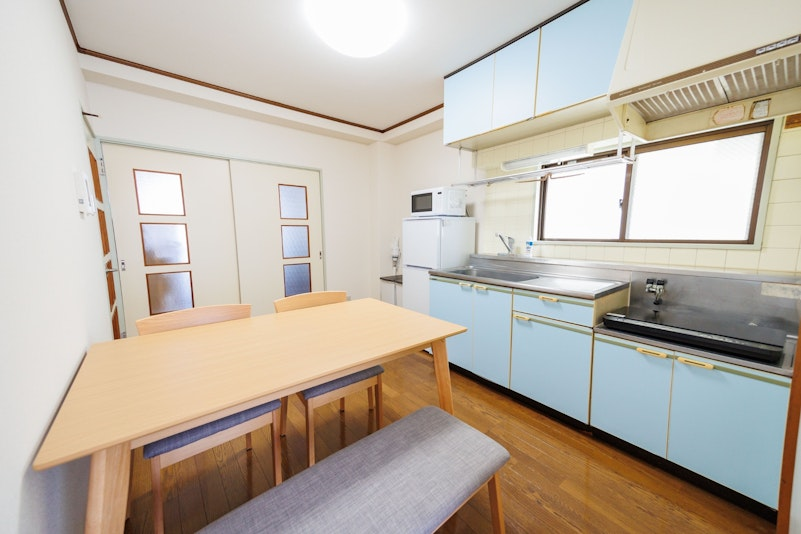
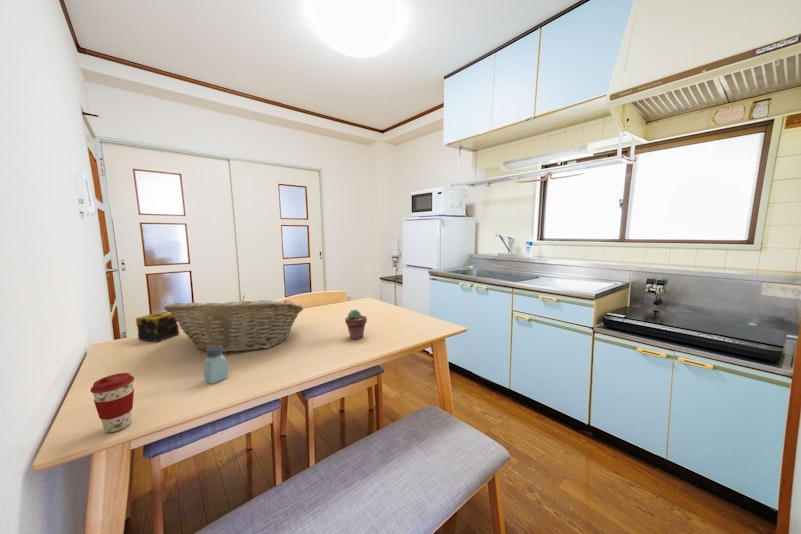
+ coffee cup [89,372,135,433]
+ fruit basket [163,295,305,354]
+ potted succulent [344,309,368,341]
+ saltshaker [202,346,229,385]
+ candle [135,311,180,343]
